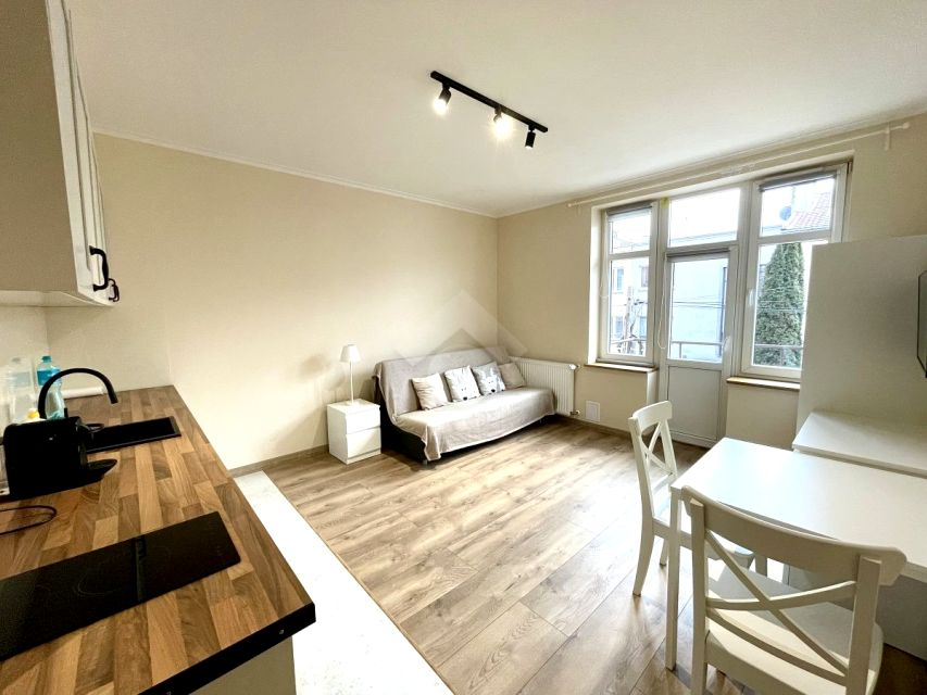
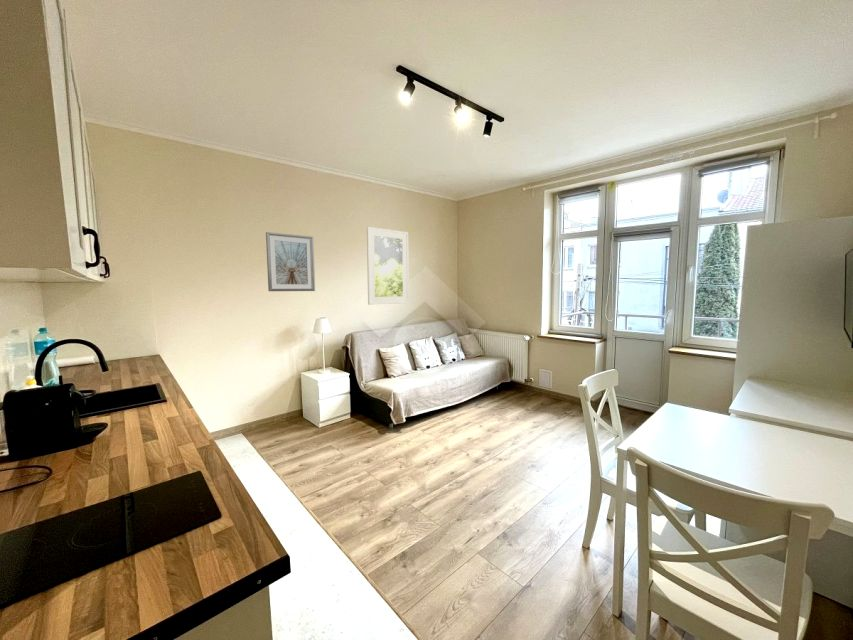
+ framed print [366,226,410,306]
+ picture frame [265,231,316,292]
